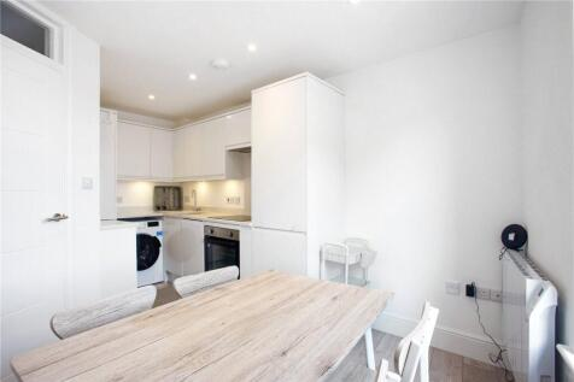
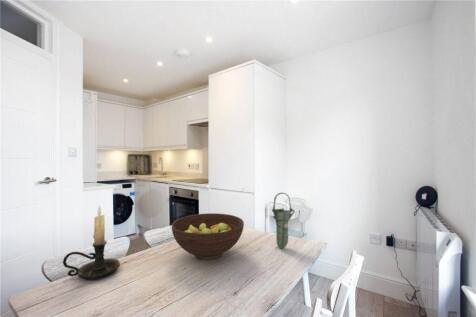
+ vase [271,192,296,250]
+ fruit bowl [171,212,245,261]
+ candle holder [62,204,121,281]
